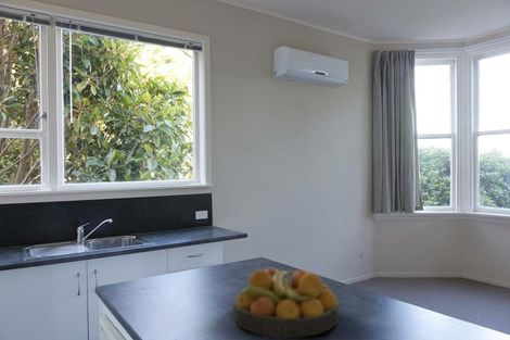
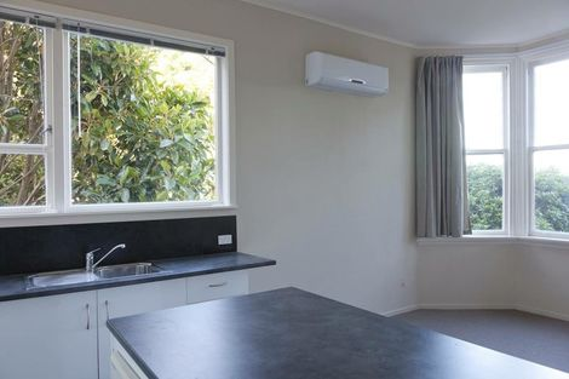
- fruit bowl [232,267,341,339]
